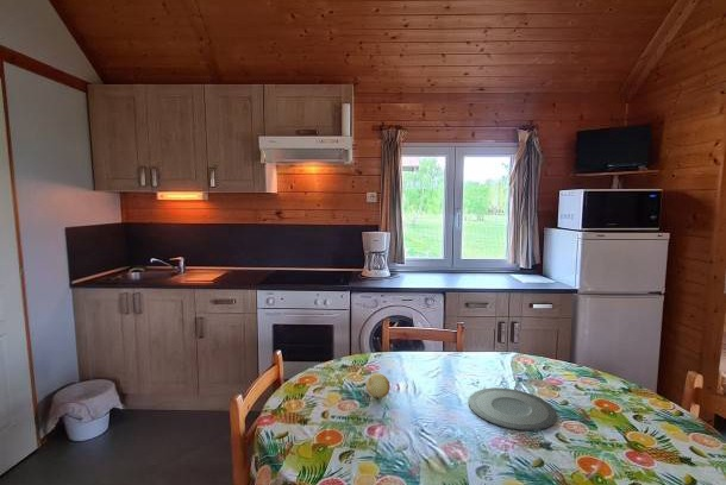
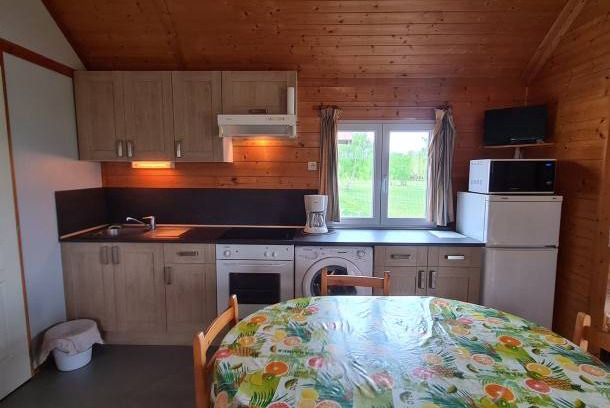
- fruit [365,372,390,399]
- plate [468,386,558,432]
